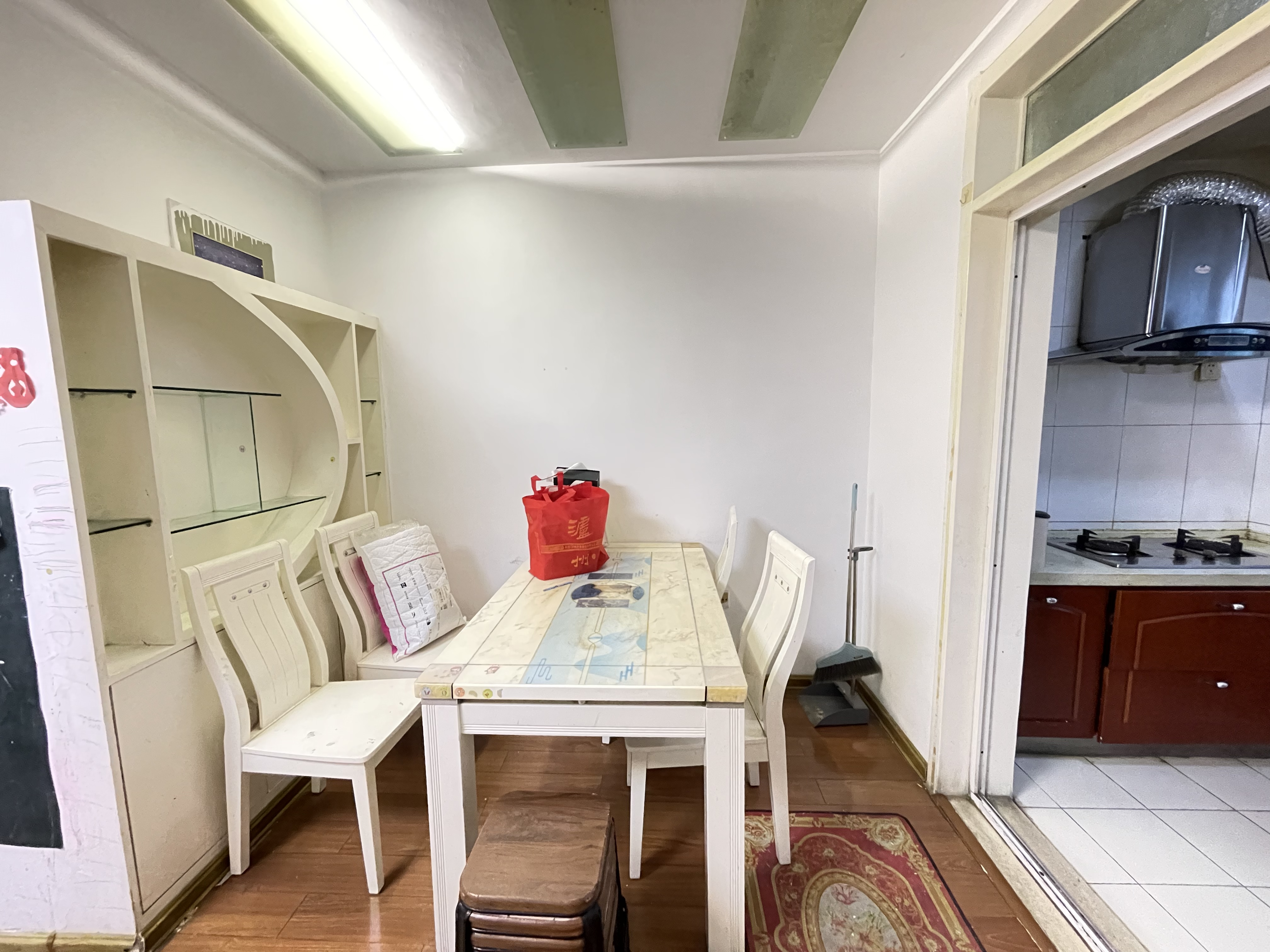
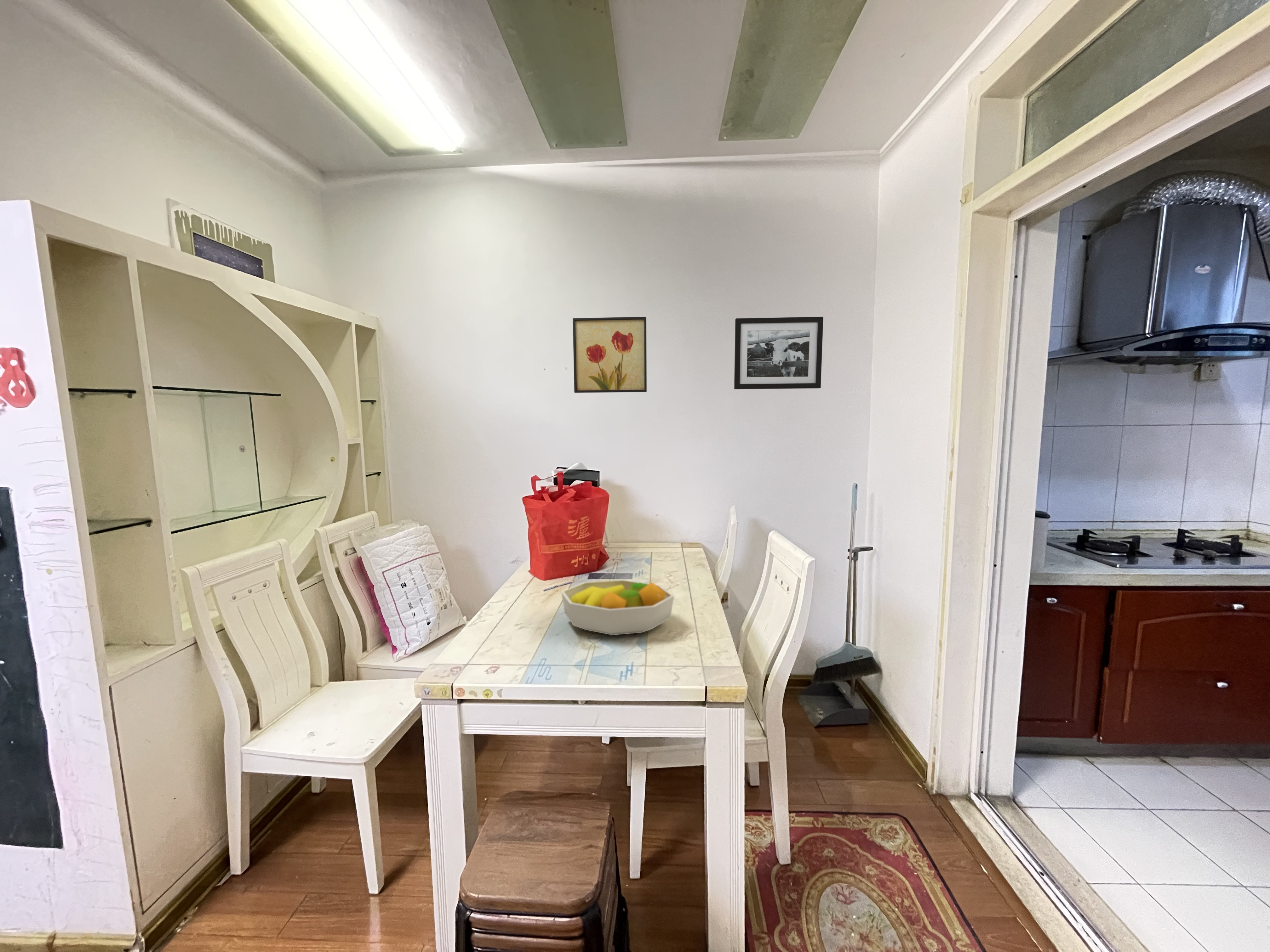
+ picture frame [734,316,824,390]
+ fruit bowl [561,580,675,636]
+ wall art [572,316,647,393]
